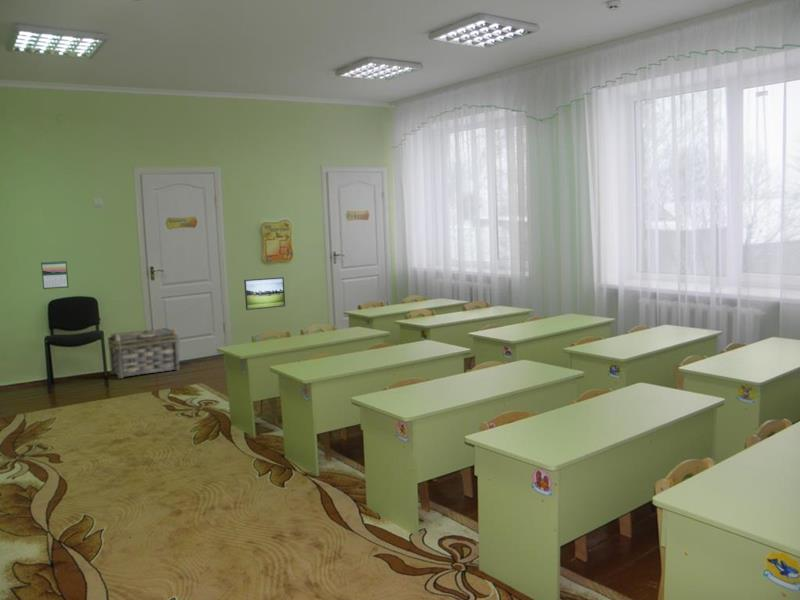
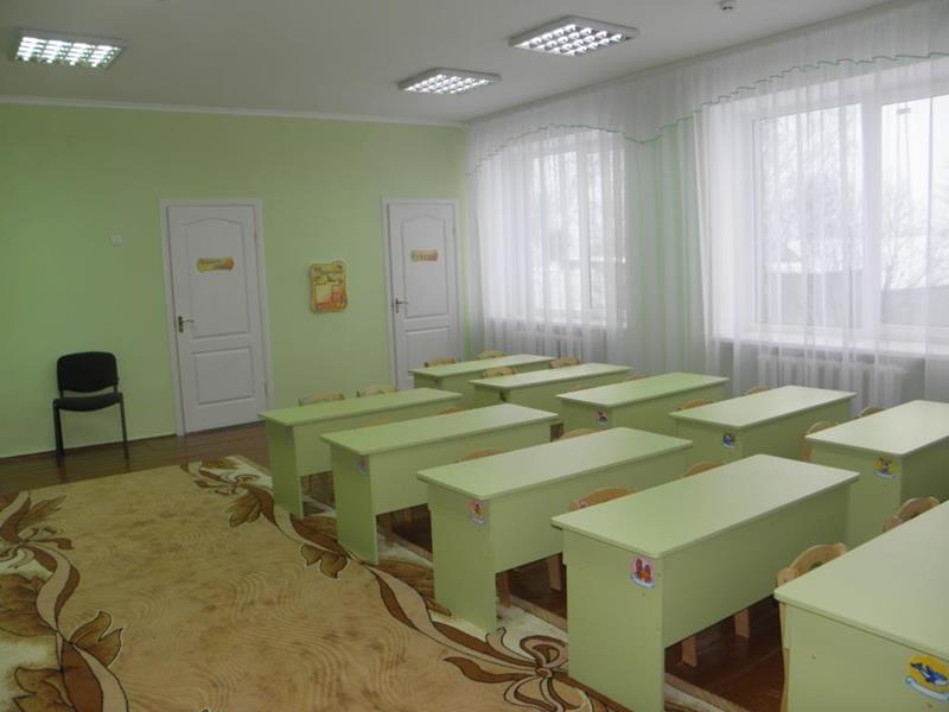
- calendar [40,259,70,290]
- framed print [243,276,286,311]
- basket [107,325,181,379]
